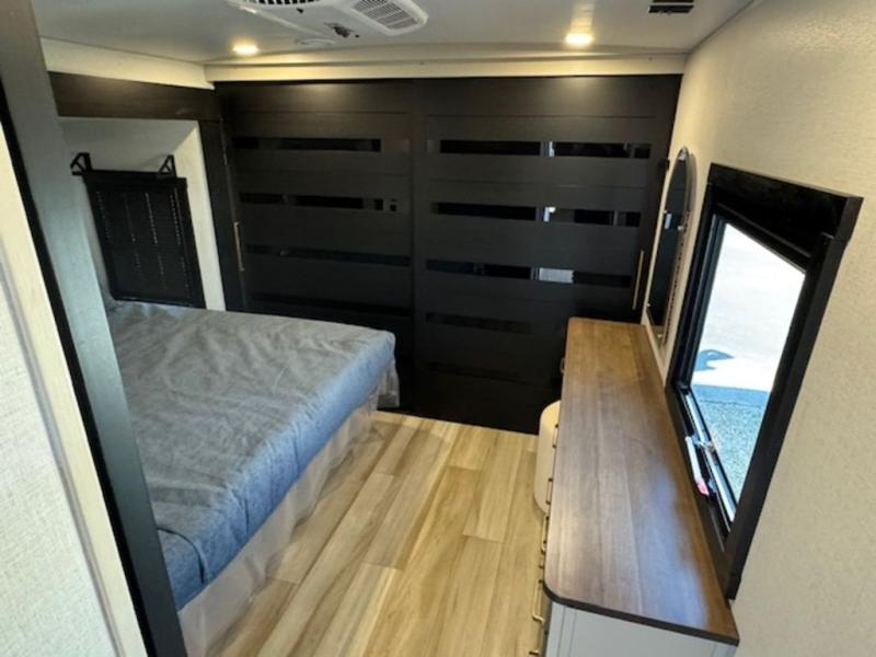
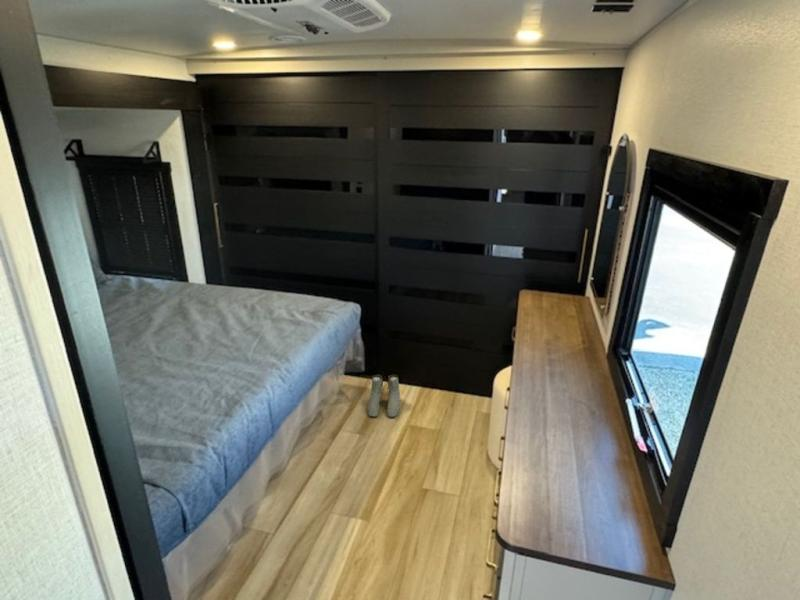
+ boots [367,374,401,418]
